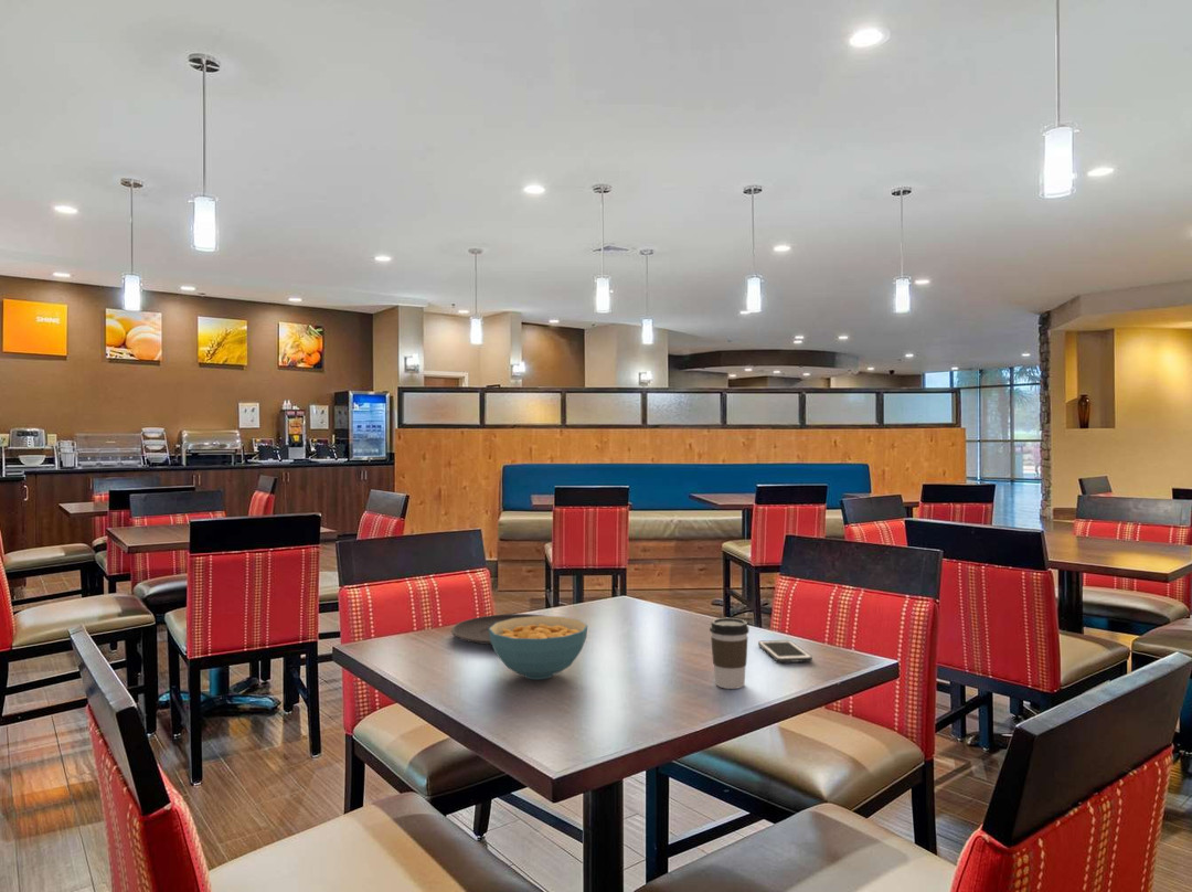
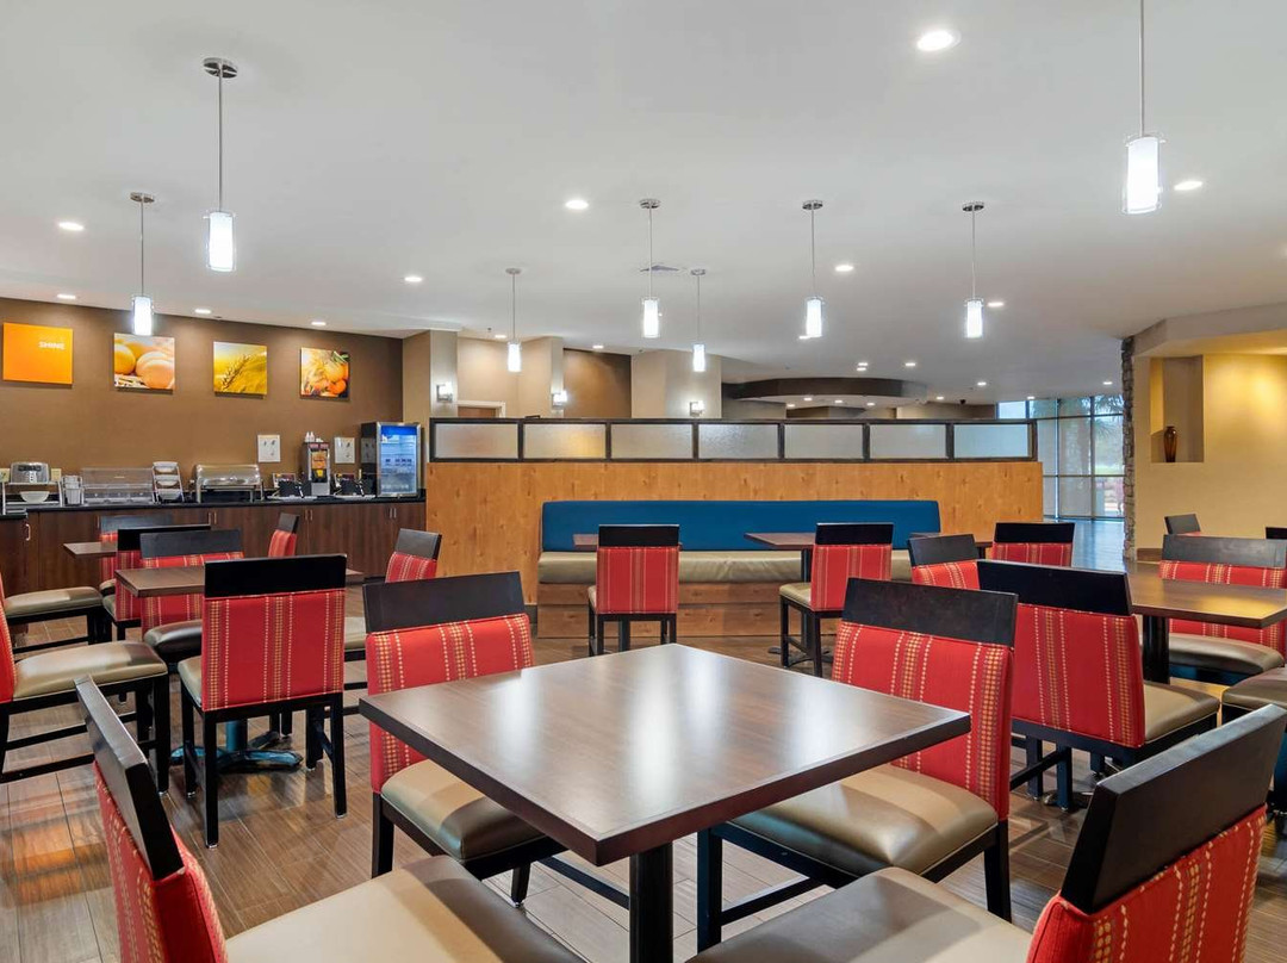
- cereal bowl [489,615,589,680]
- cell phone [757,639,813,663]
- coffee cup [709,617,751,690]
- plate [450,613,544,646]
